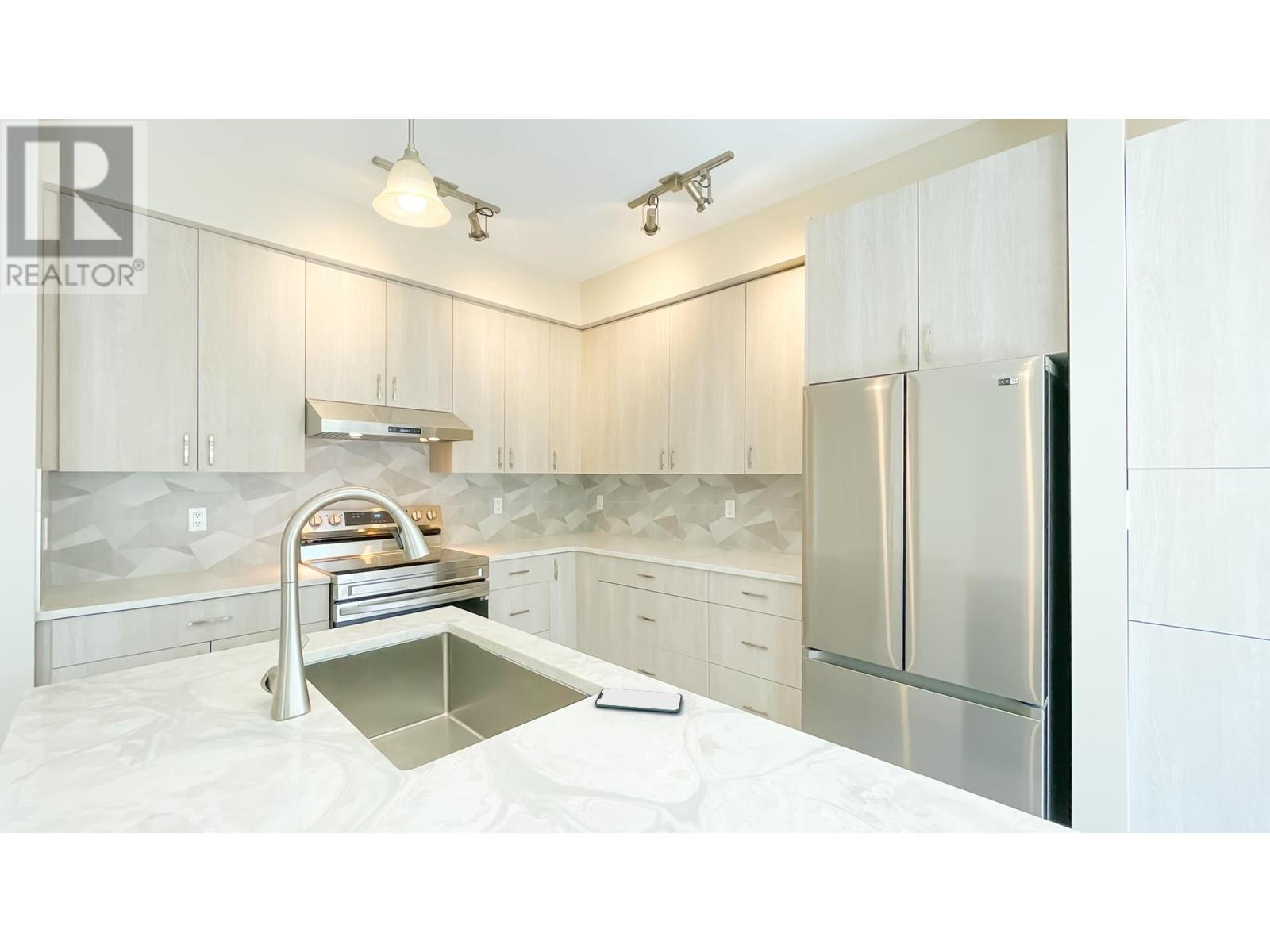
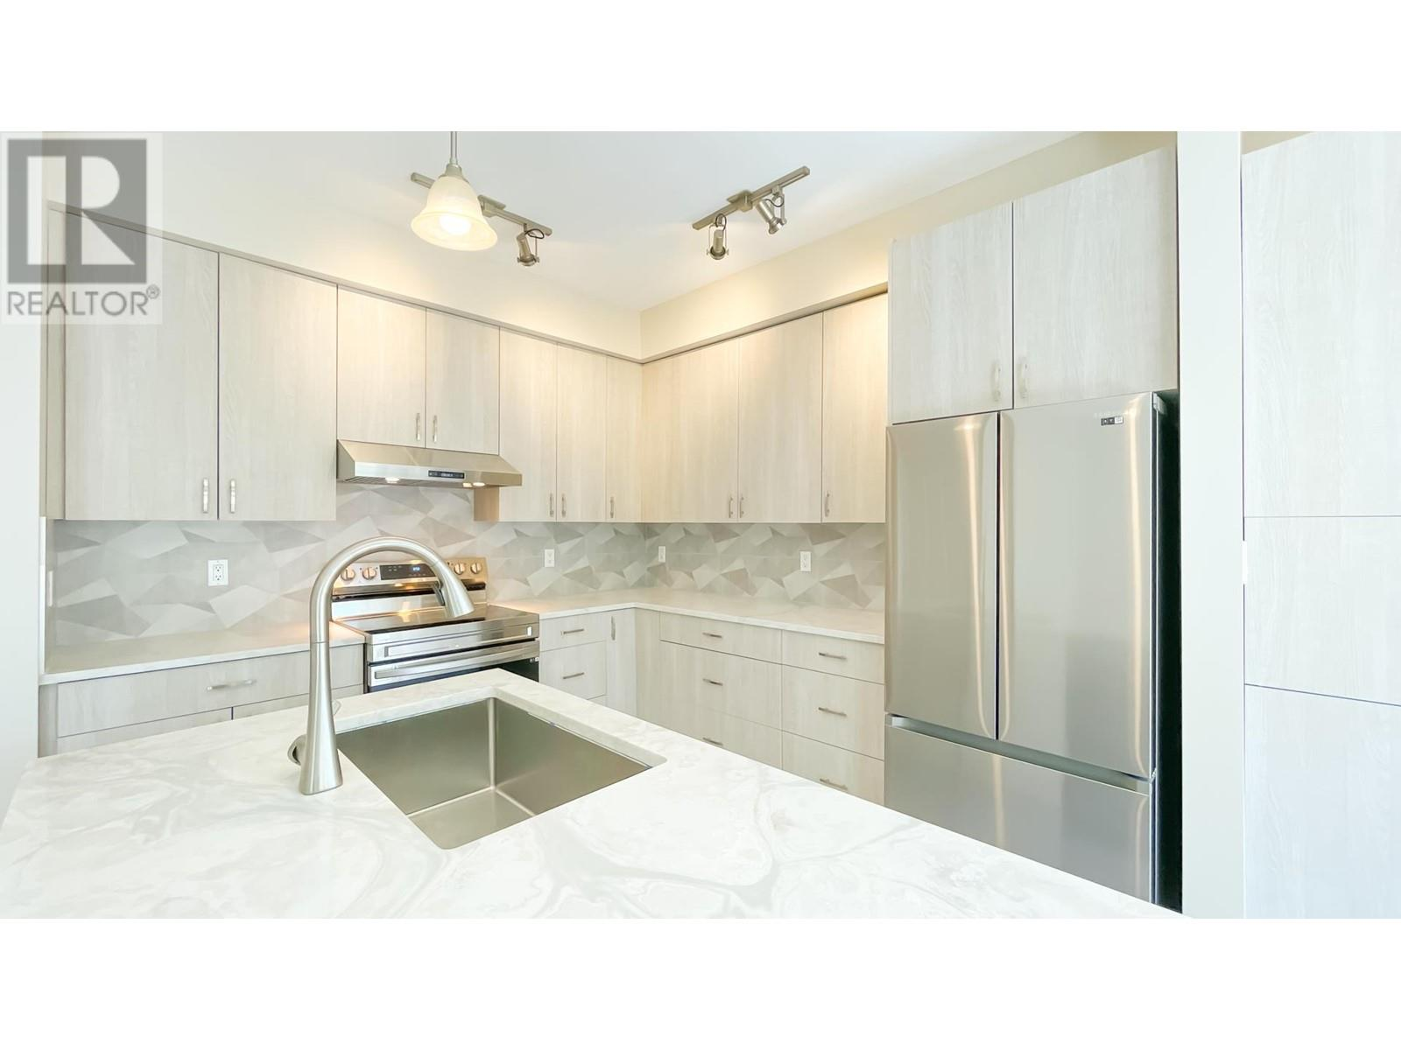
- smartphone [594,688,683,713]
